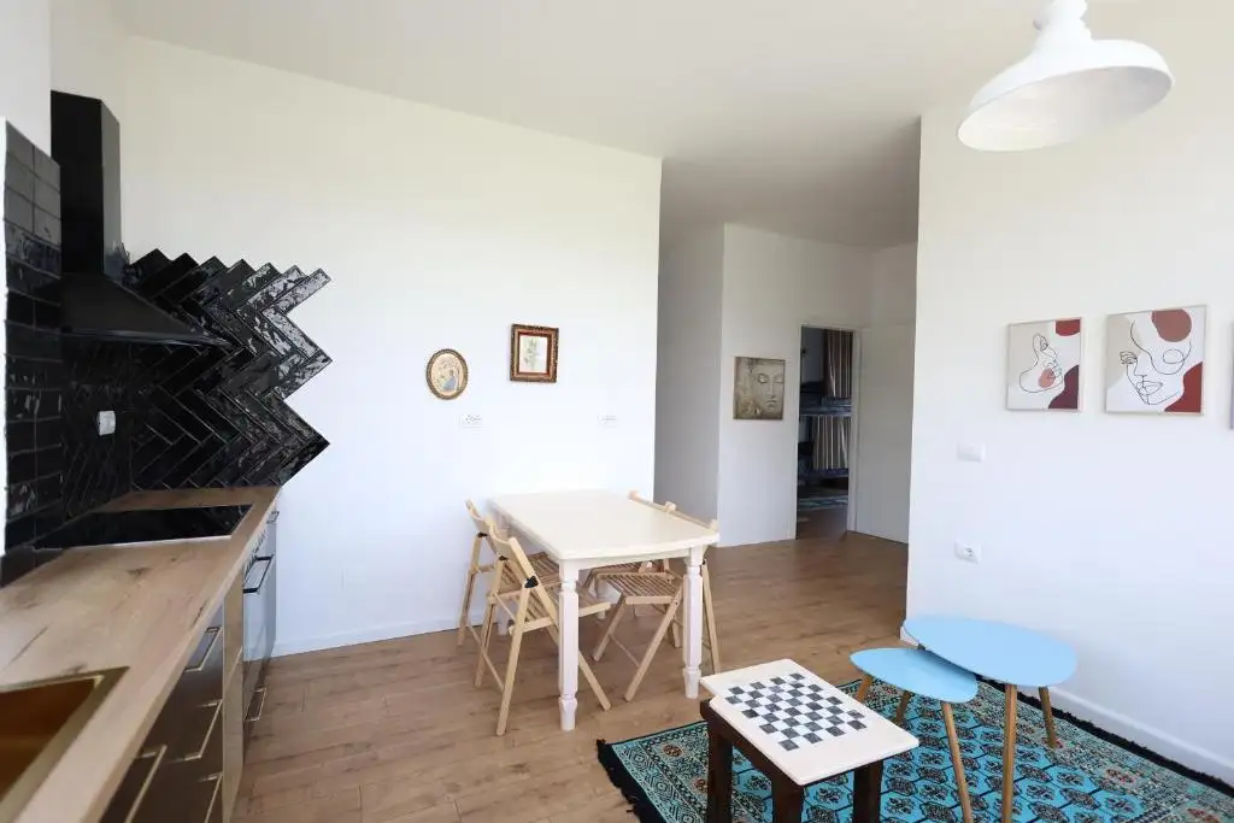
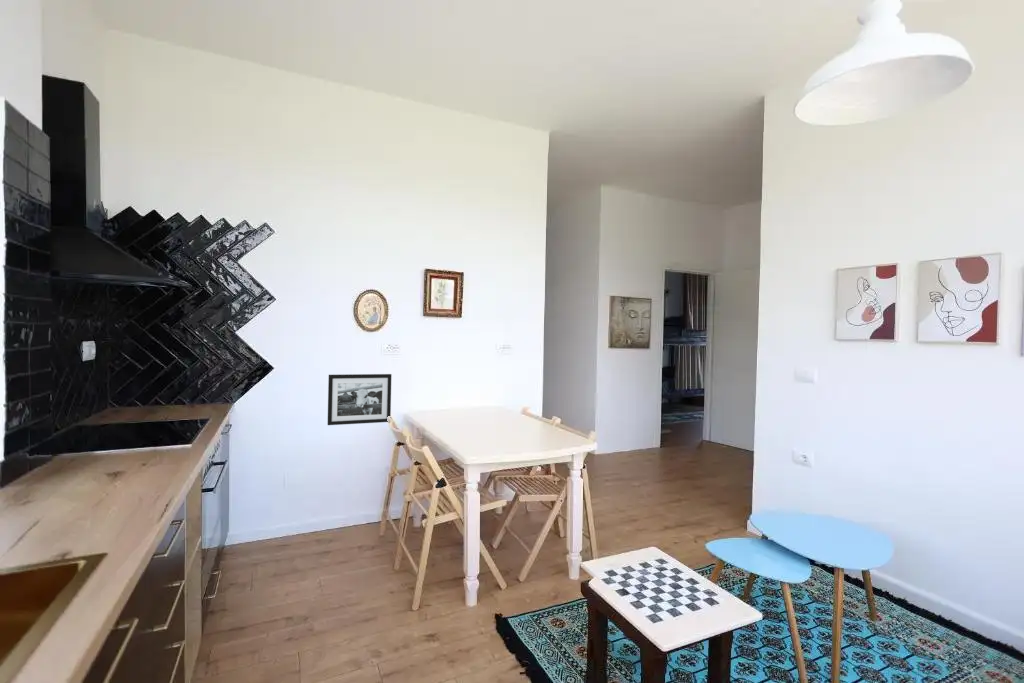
+ picture frame [327,373,393,426]
